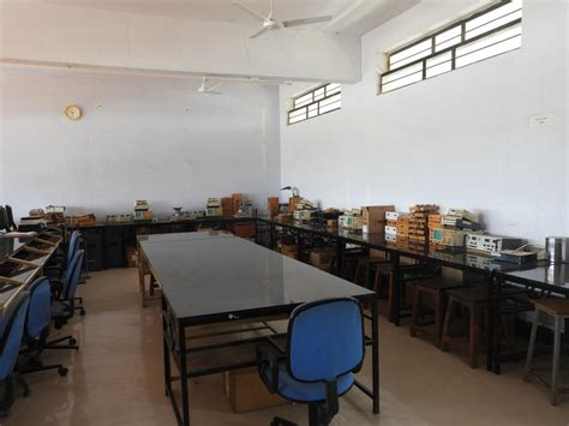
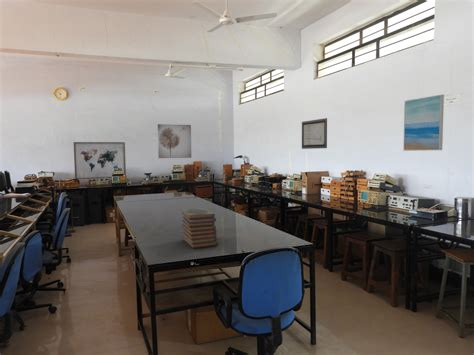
+ wall art [157,123,192,159]
+ wall art [73,141,127,180]
+ wall art [301,117,328,150]
+ wall art [402,94,445,152]
+ book stack [181,207,219,249]
